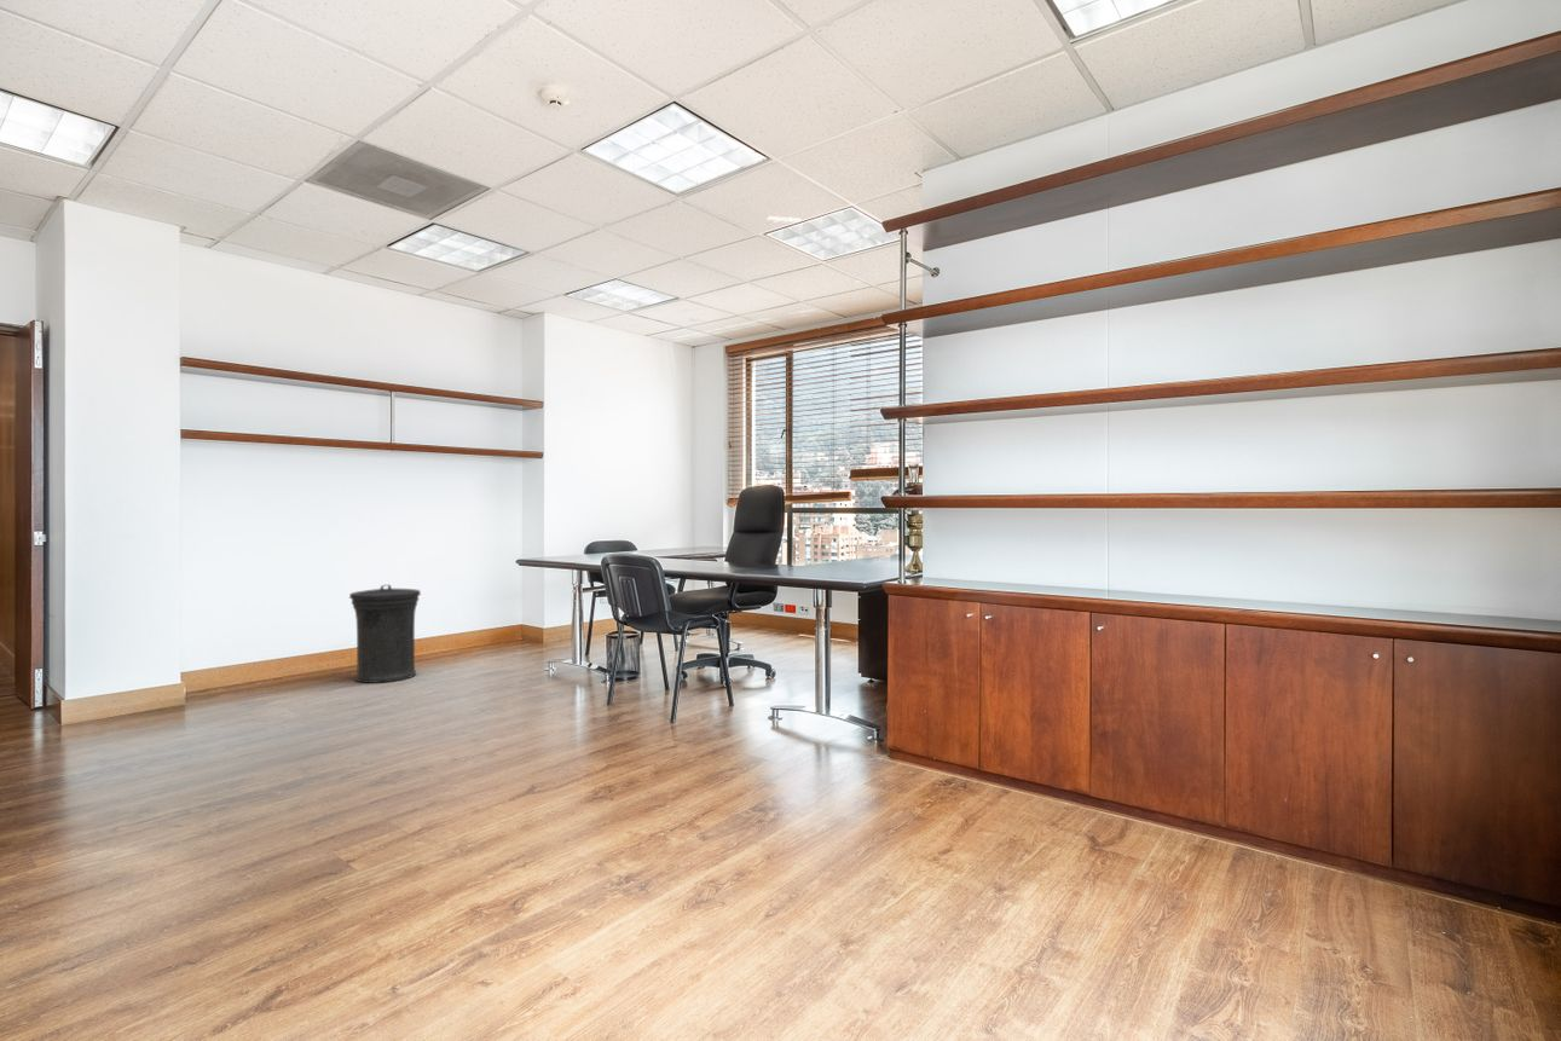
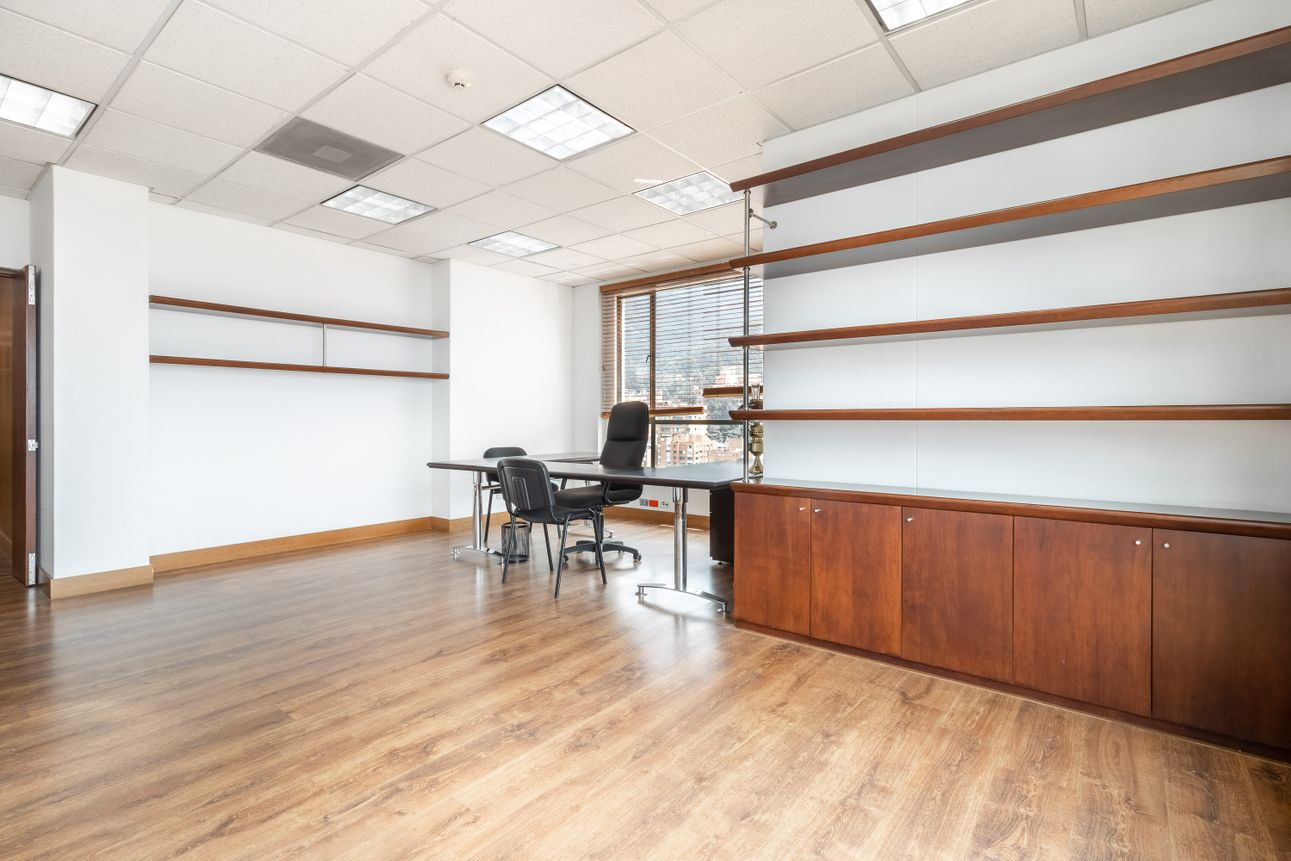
- trash can [348,584,422,684]
